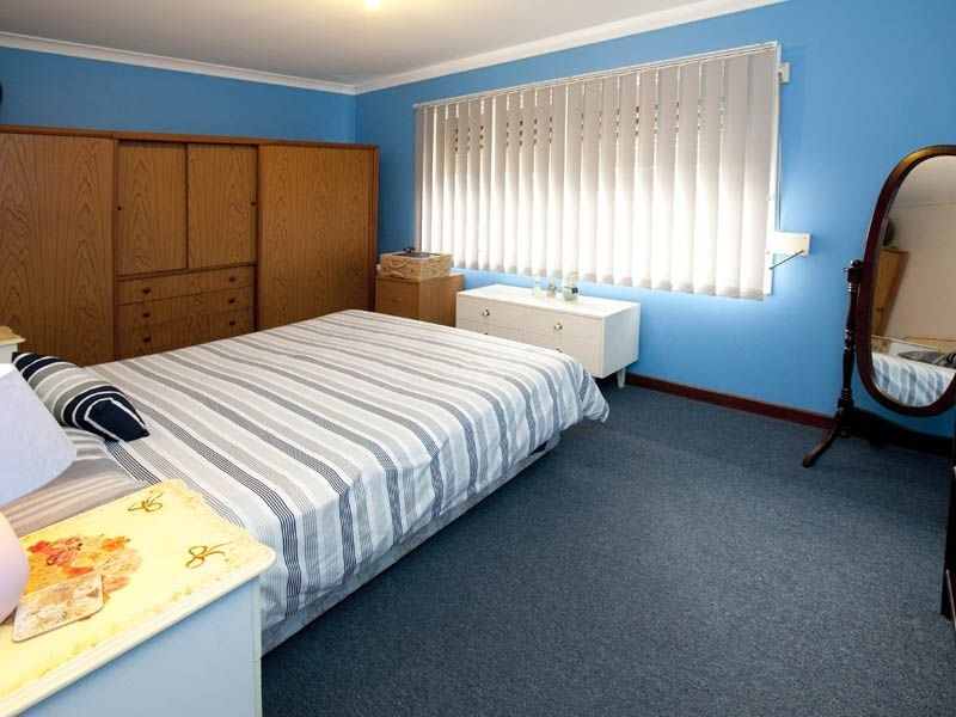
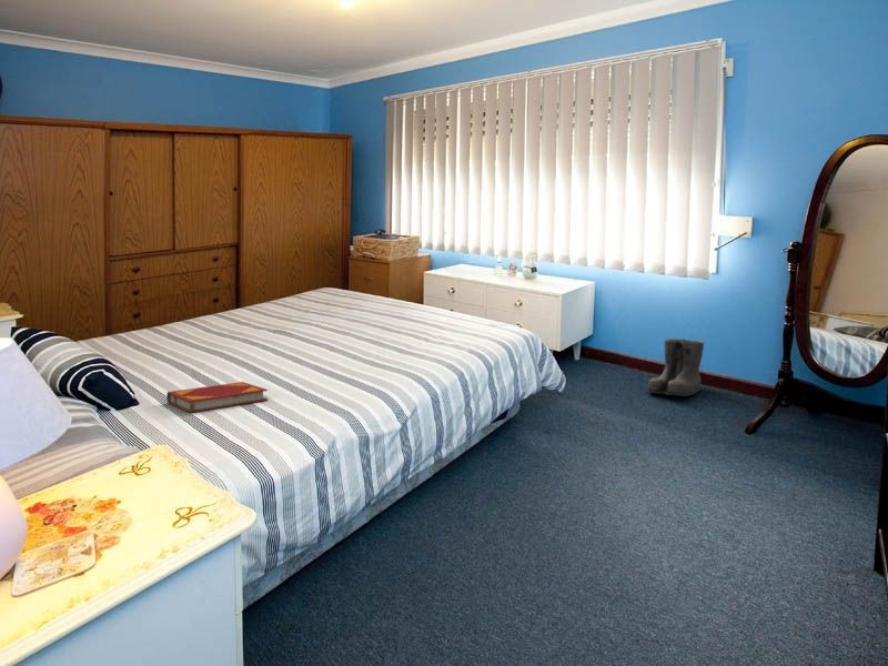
+ boots [646,337,705,397]
+ hardback book [165,381,269,414]
